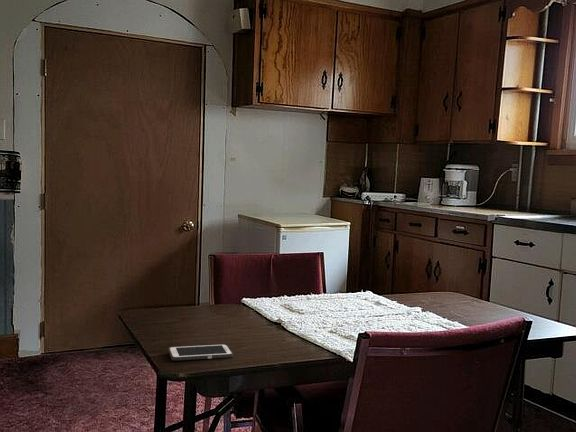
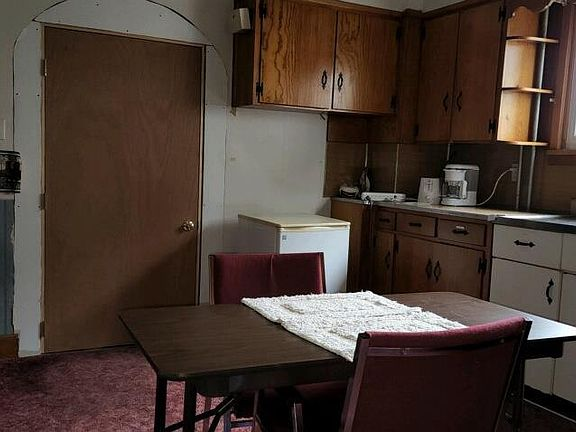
- cell phone [167,343,234,361]
